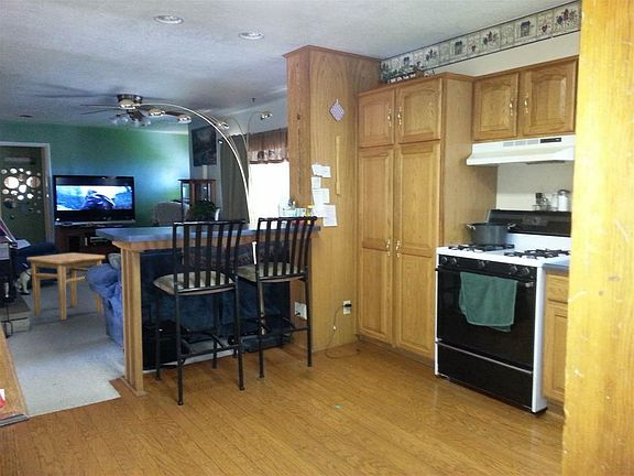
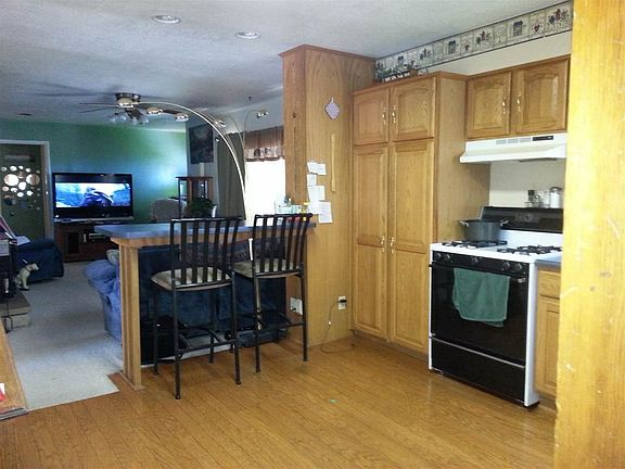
- side table [26,252,106,321]
